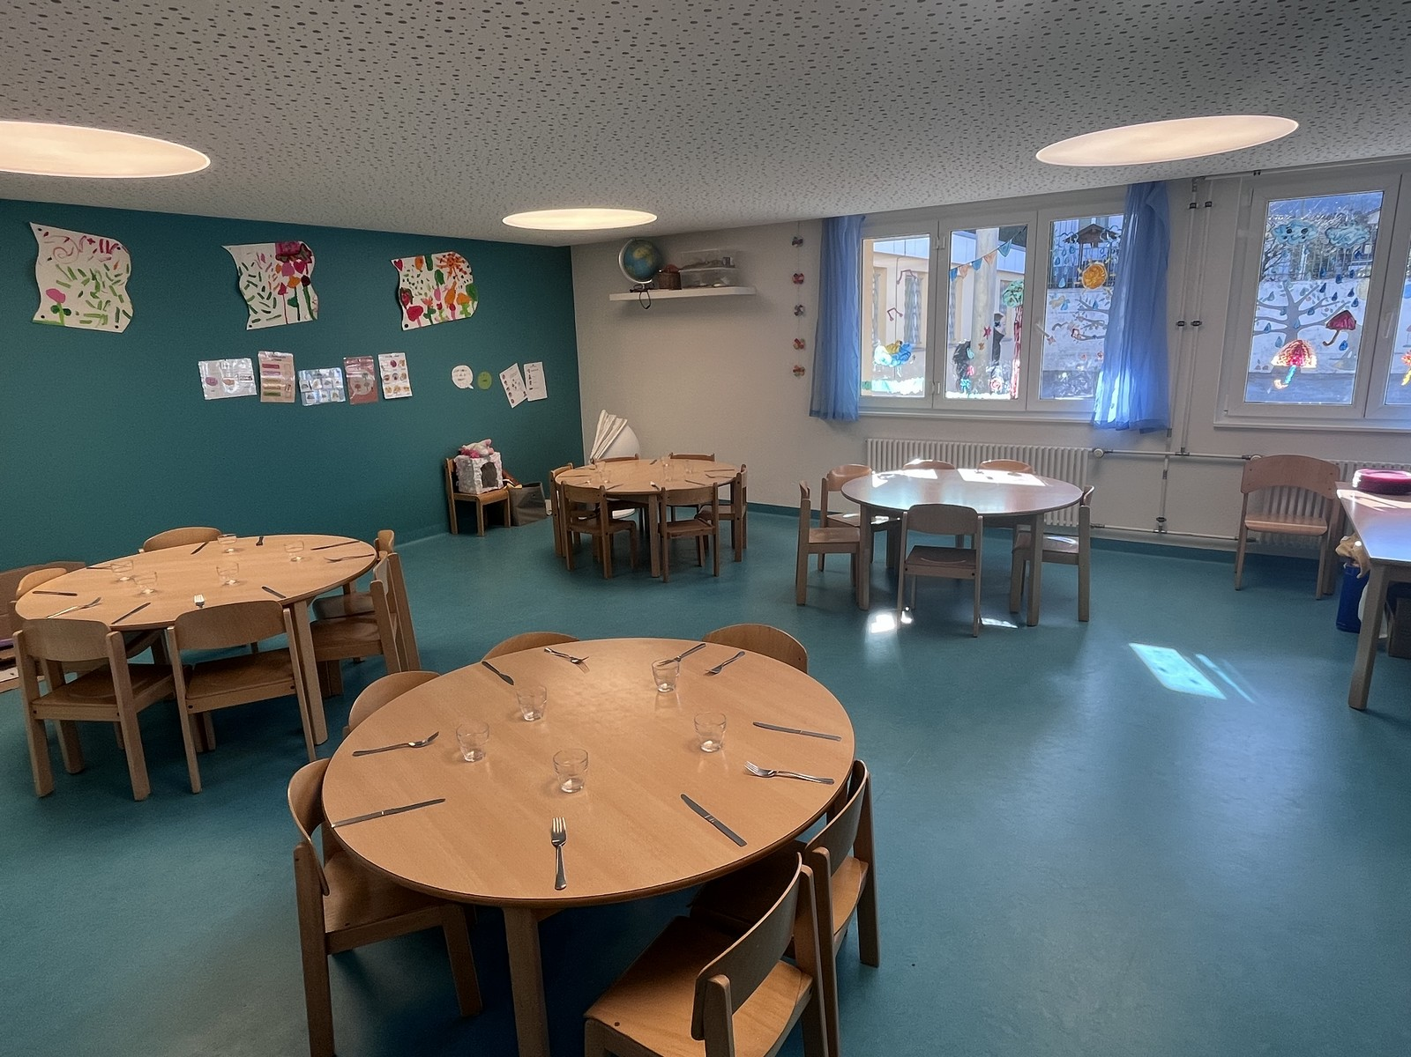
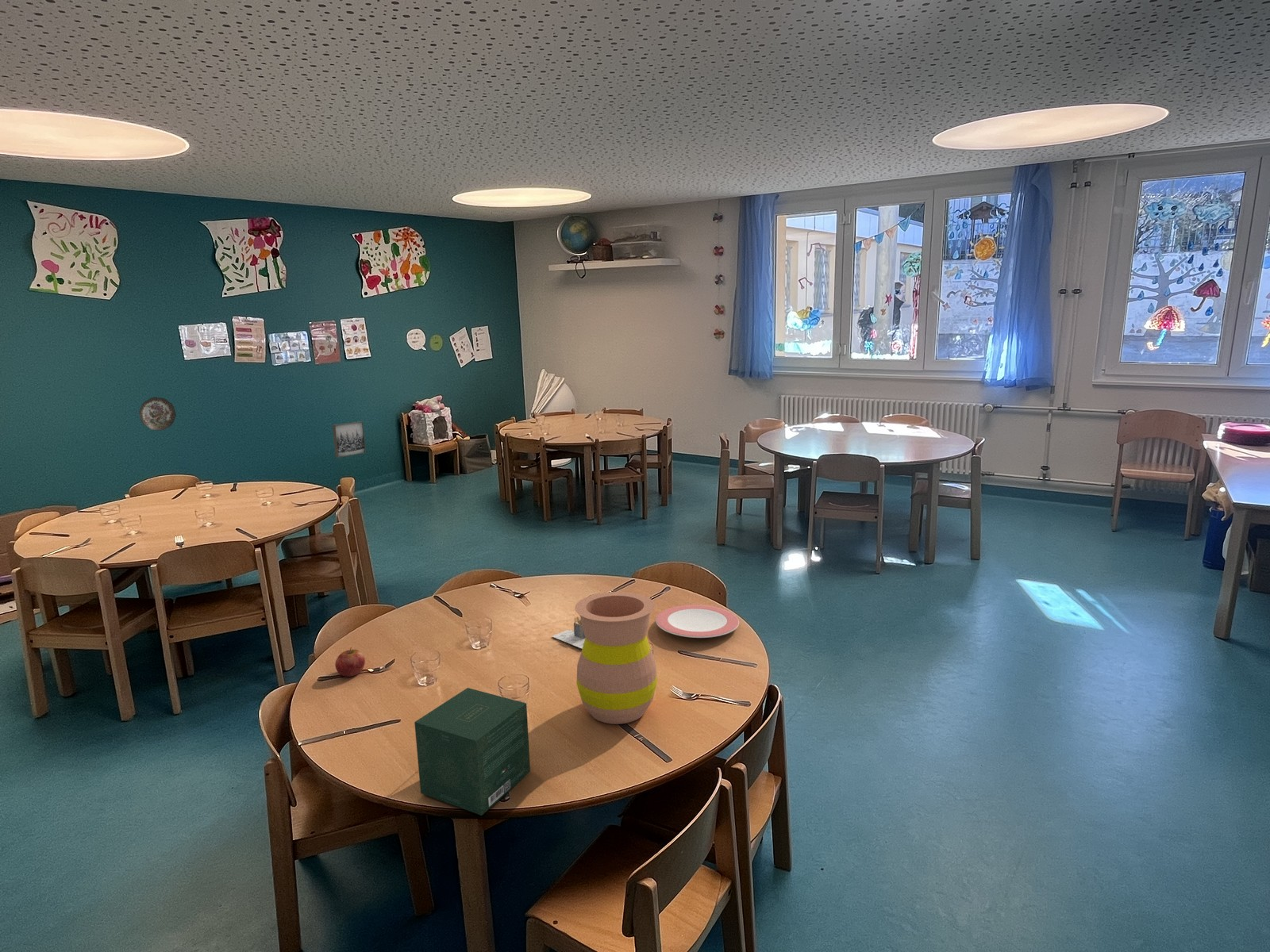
+ gift box [414,687,531,816]
+ wall art [332,420,367,459]
+ apple [334,647,366,678]
+ napkin holder [552,616,586,649]
+ decorative plate [138,397,177,431]
+ plate [655,604,740,639]
+ vase [574,591,658,725]
